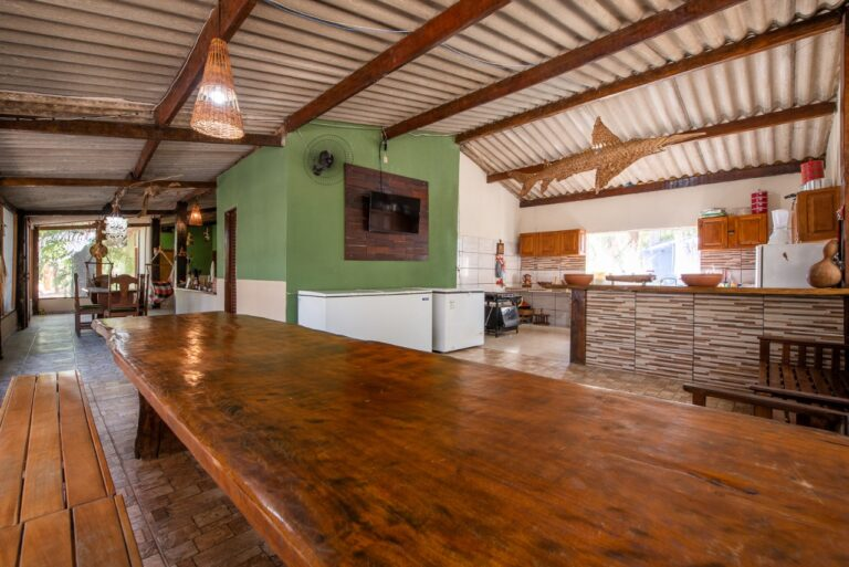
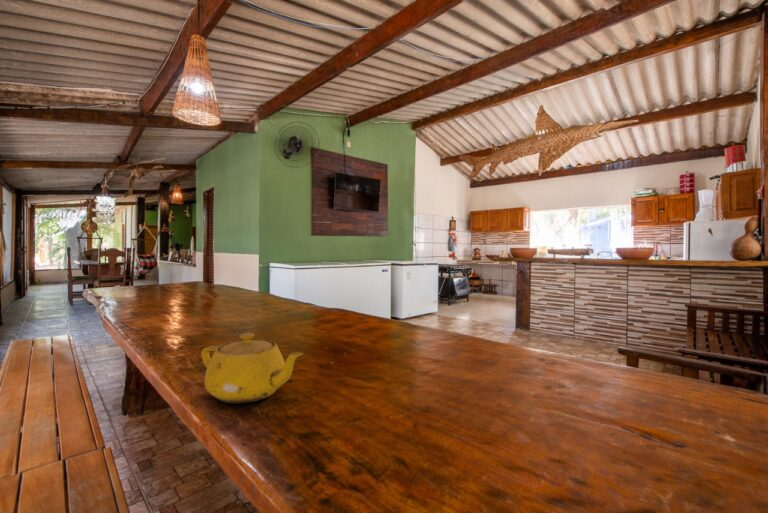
+ teapot [200,332,305,405]
